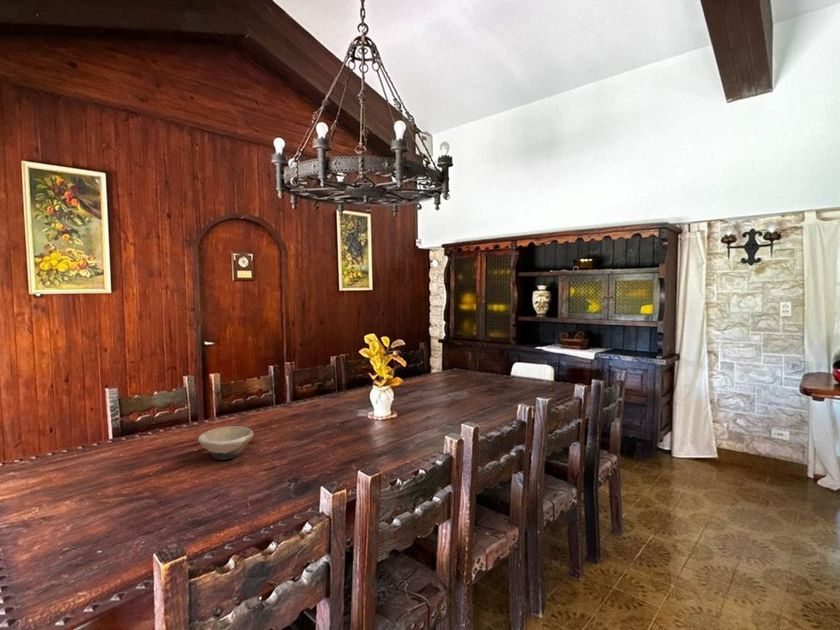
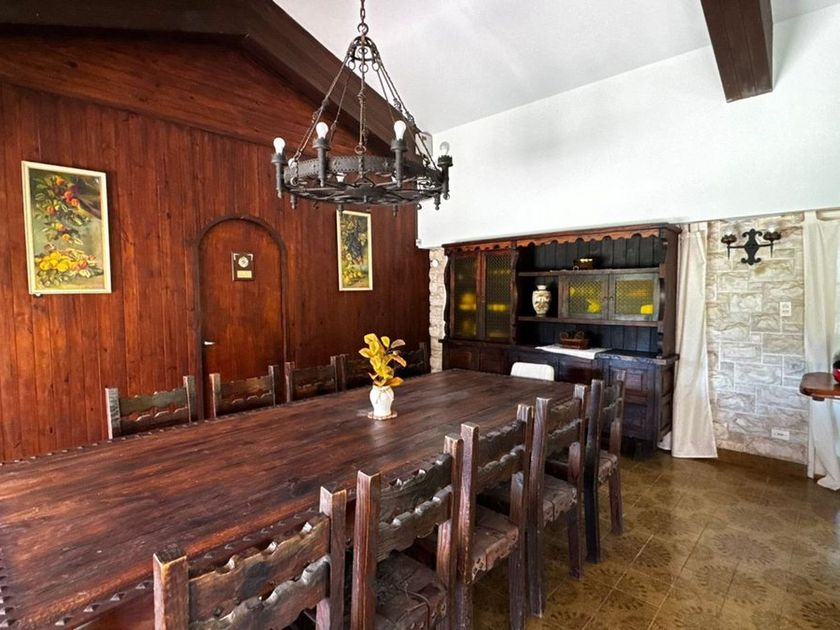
- bowl [197,425,254,461]
